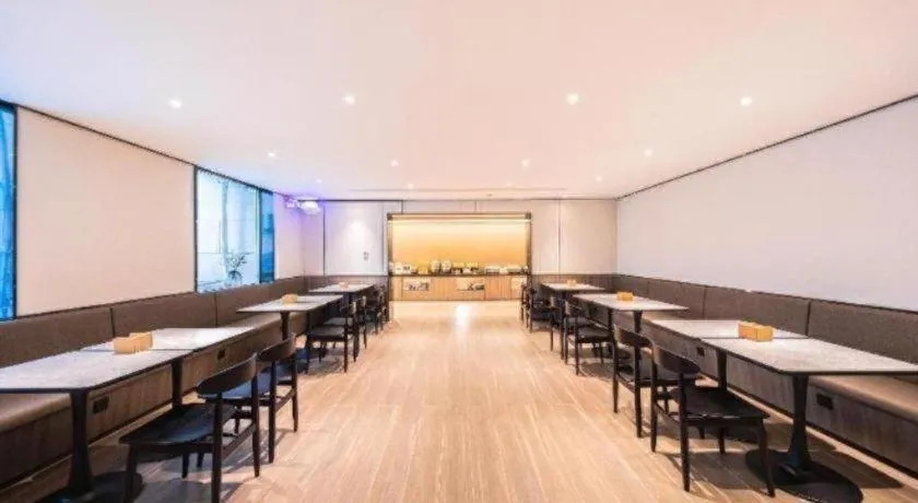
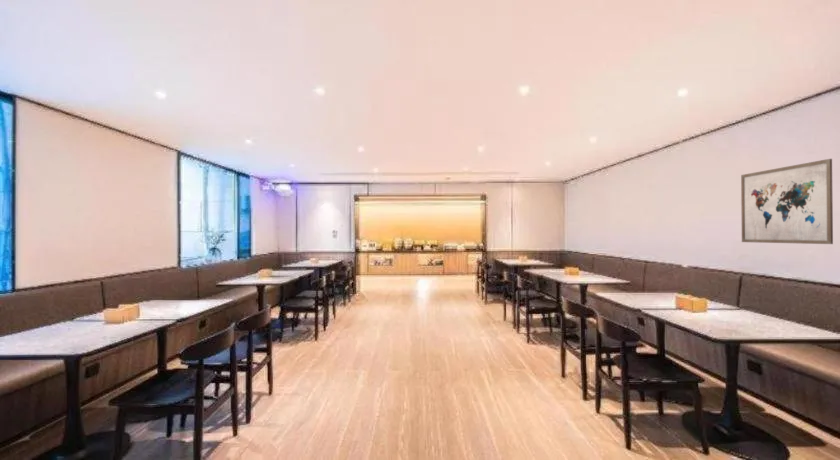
+ wall art [740,158,834,245]
